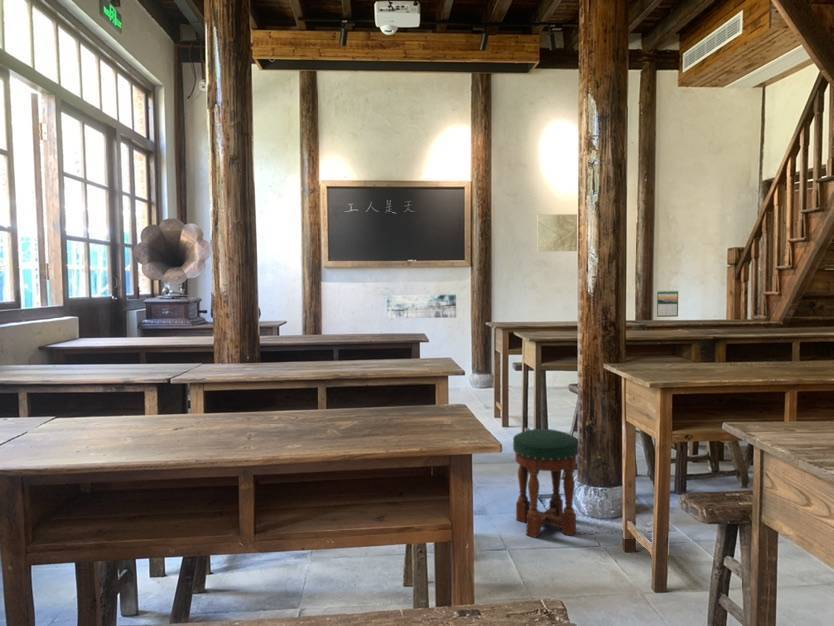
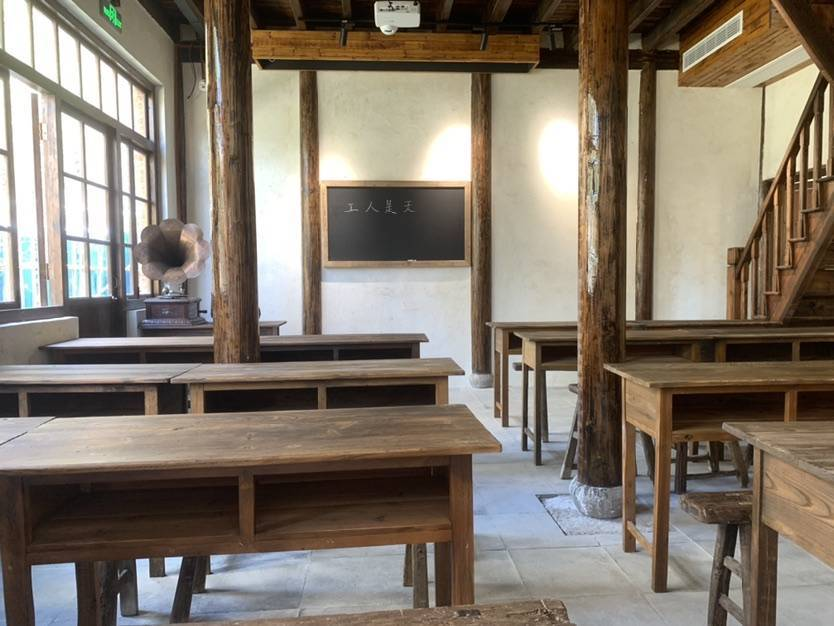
- calendar [656,289,679,318]
- map [536,213,578,252]
- stool [512,428,580,539]
- wall art [386,294,457,319]
